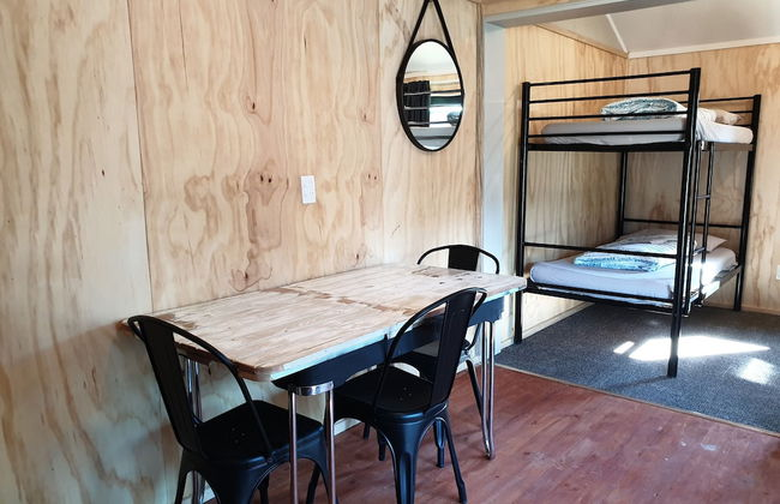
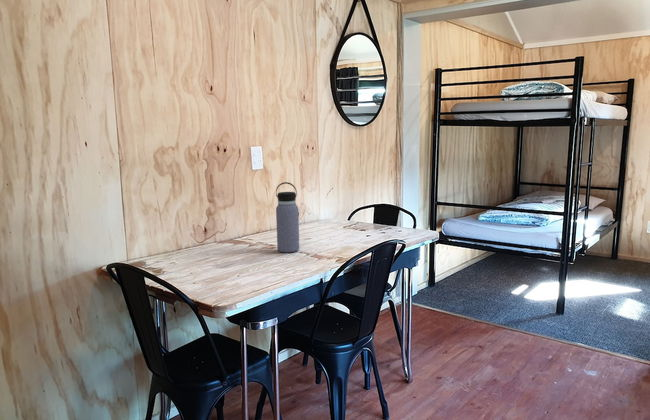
+ water bottle [275,181,300,254]
